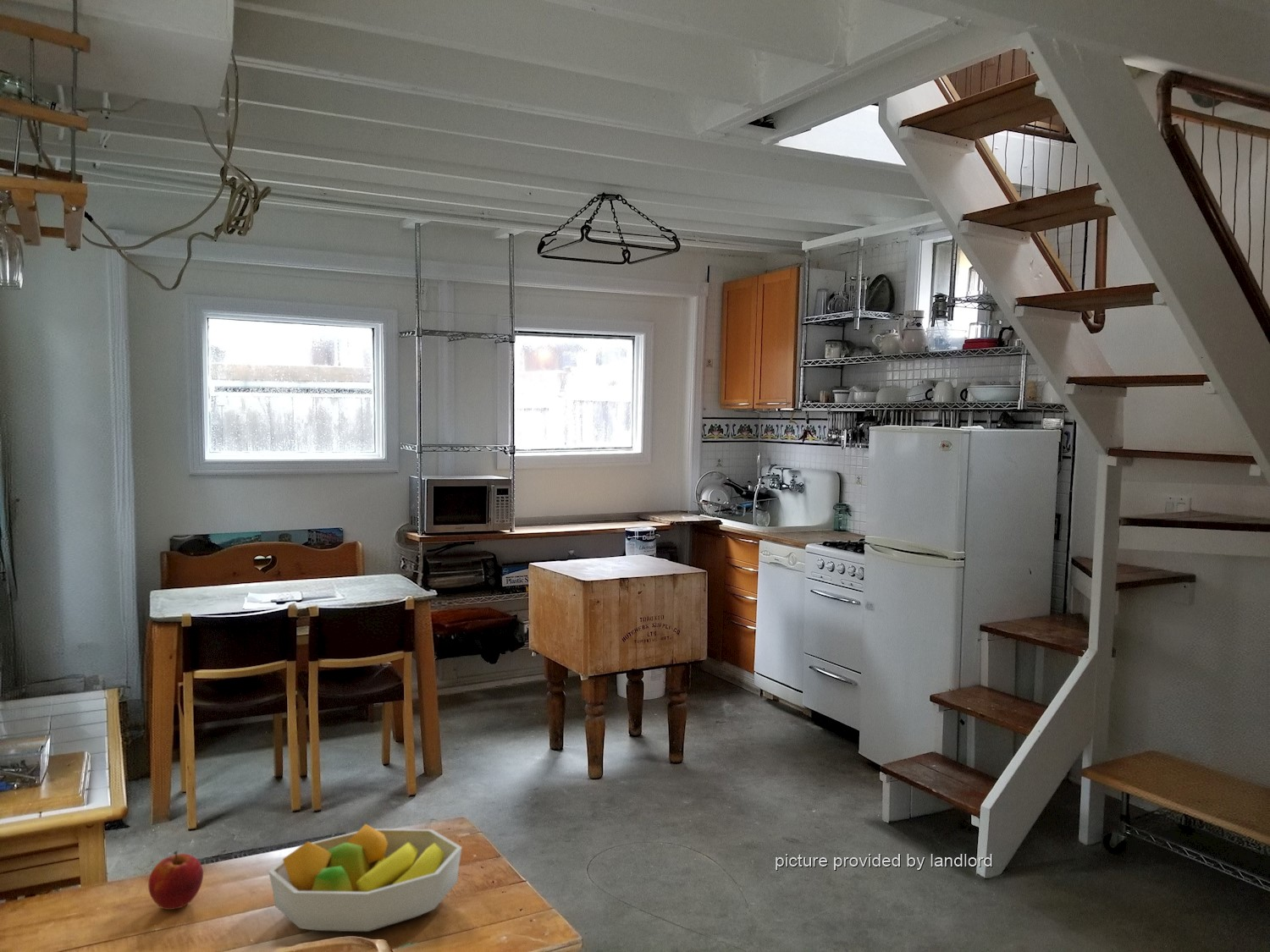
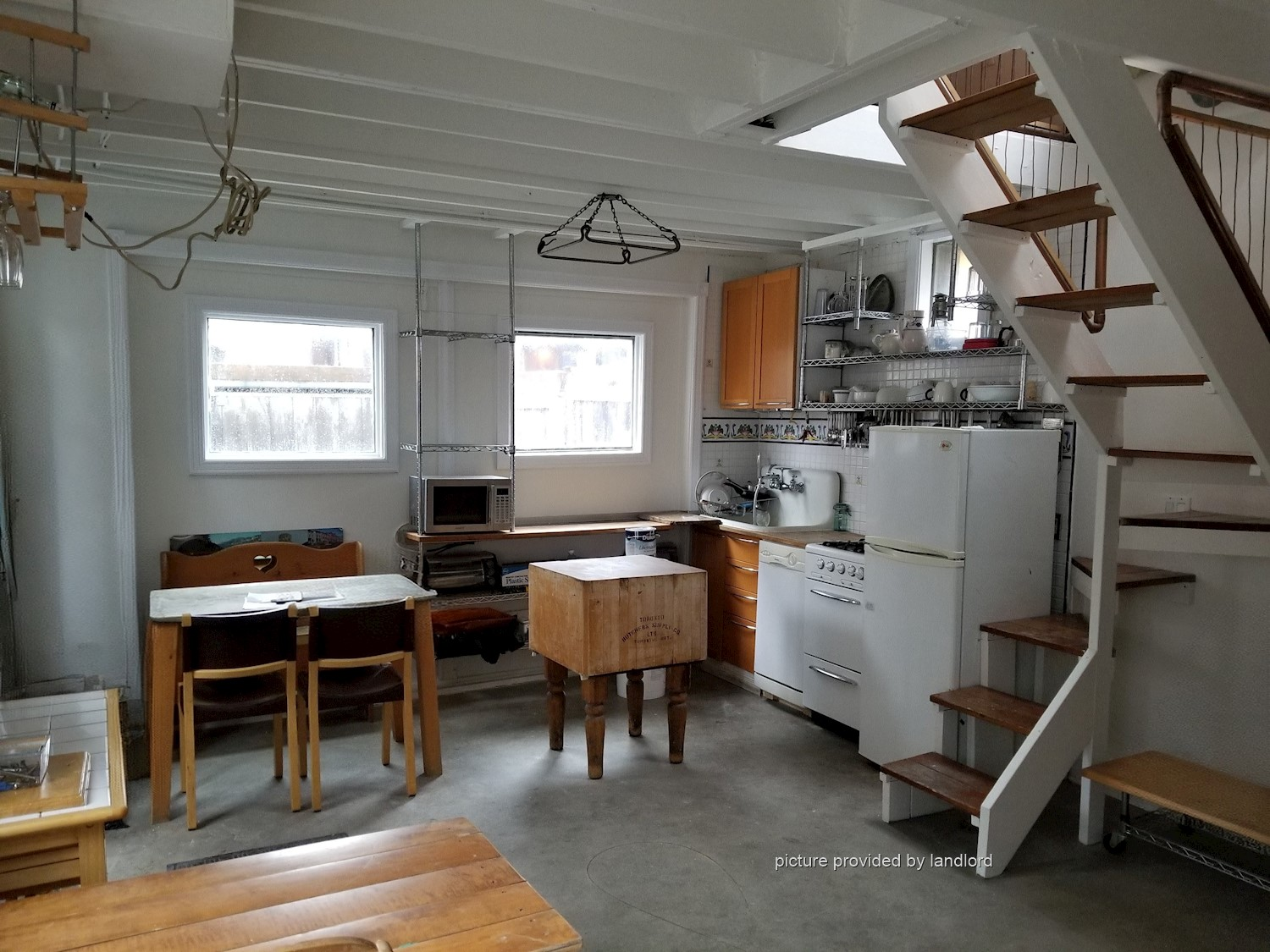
- fruit bowl [268,823,463,933]
- apple [147,850,204,911]
